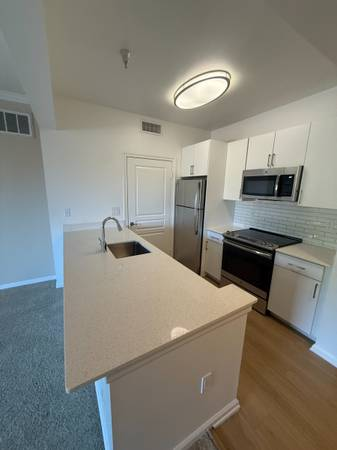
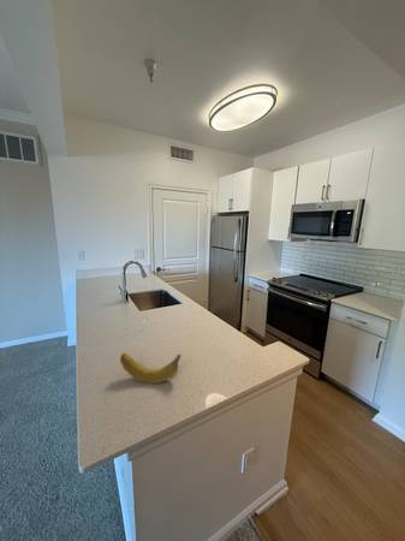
+ fruit [119,352,183,385]
